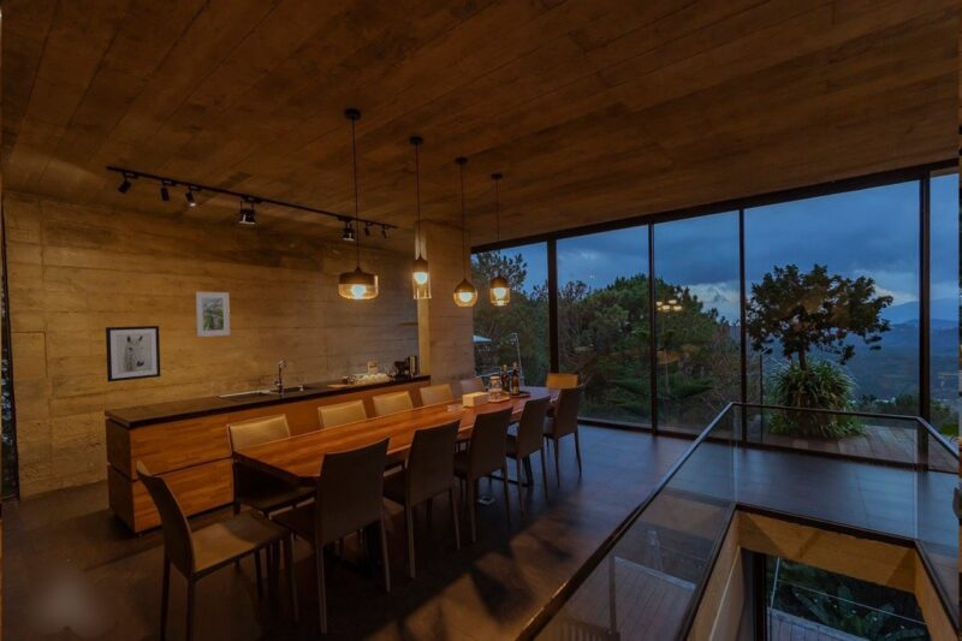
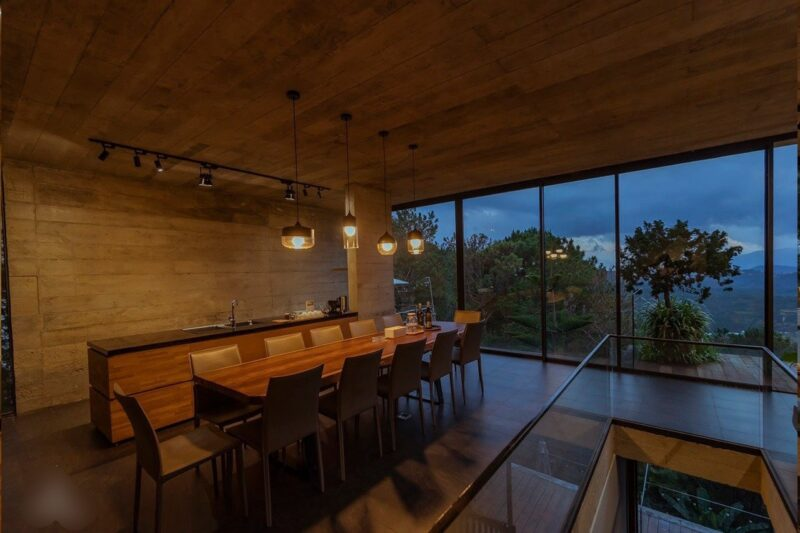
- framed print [195,291,231,338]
- wall art [105,325,161,384]
